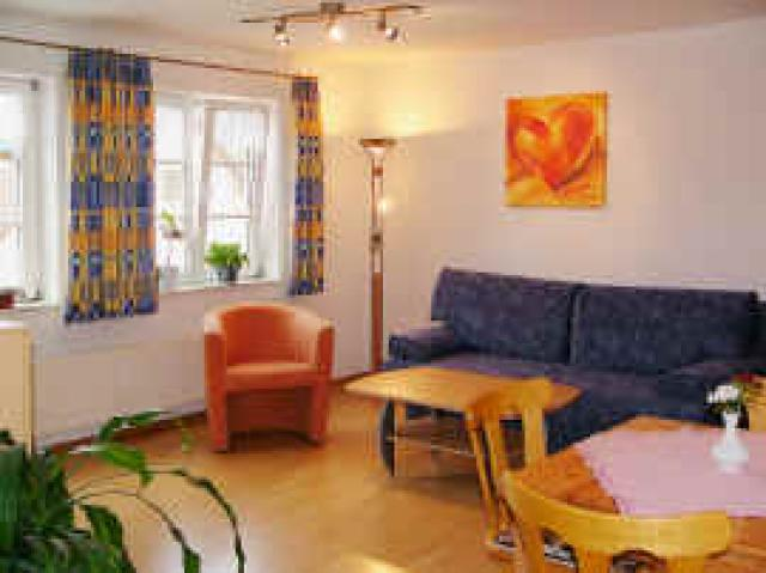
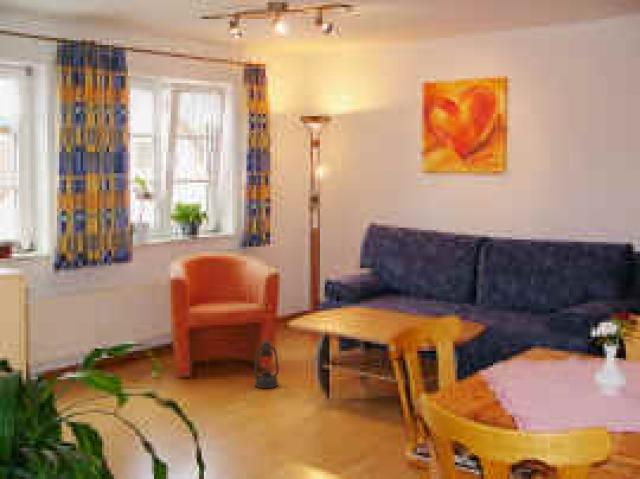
+ lantern [253,339,280,389]
